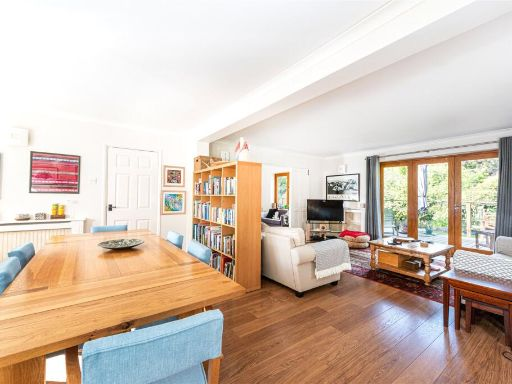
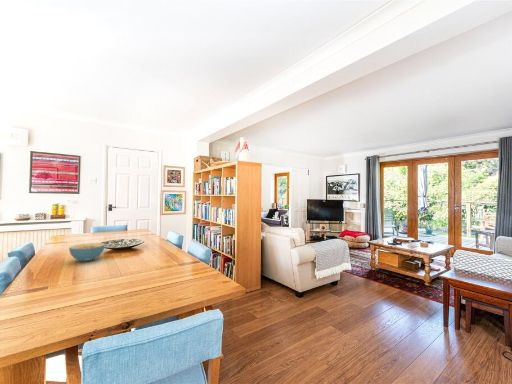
+ cereal bowl [68,242,106,262]
